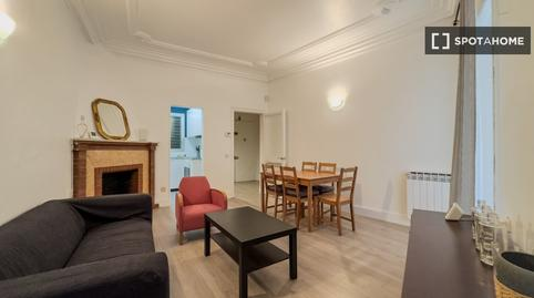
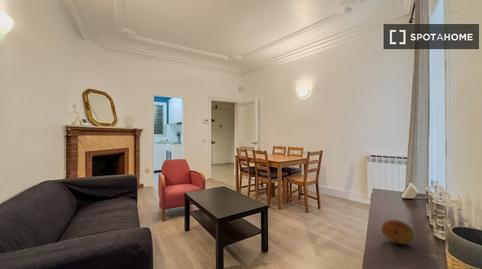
+ fruit [380,219,416,245]
